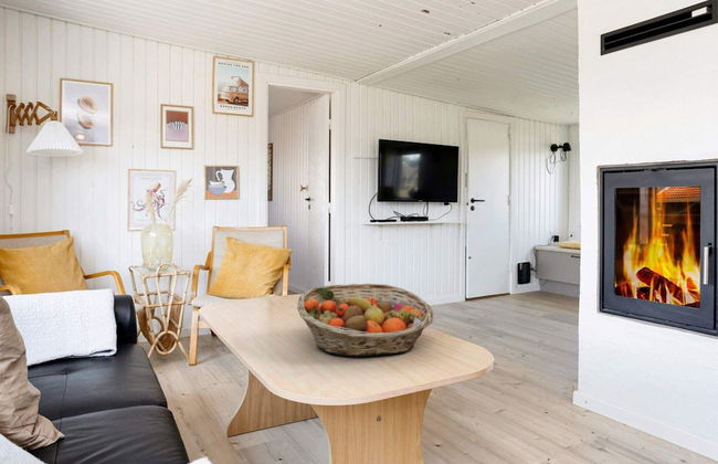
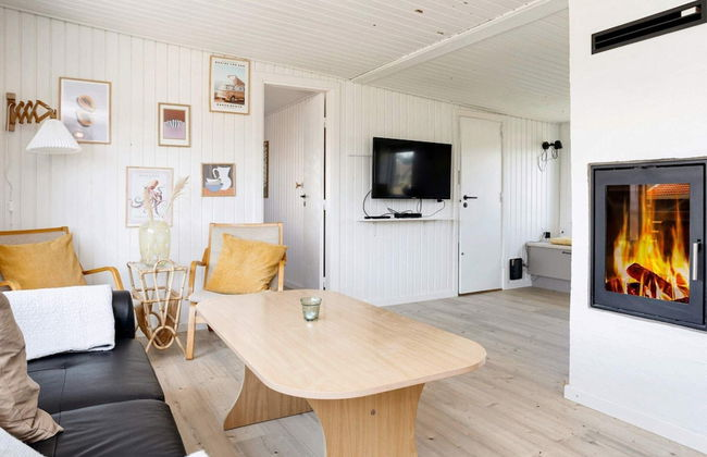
- fruit basket [296,283,434,357]
